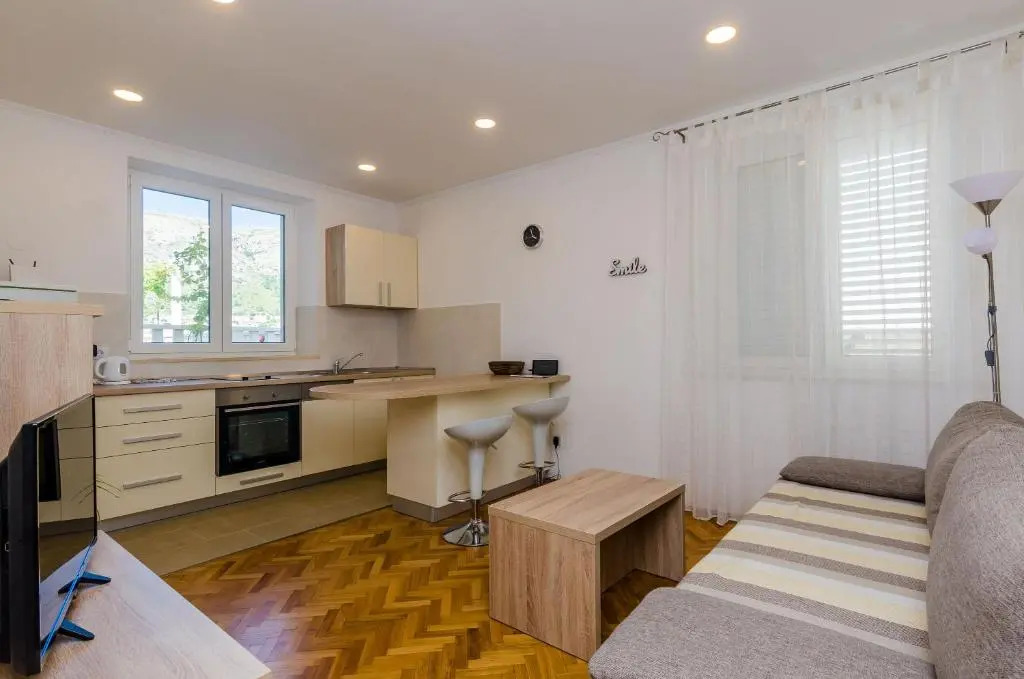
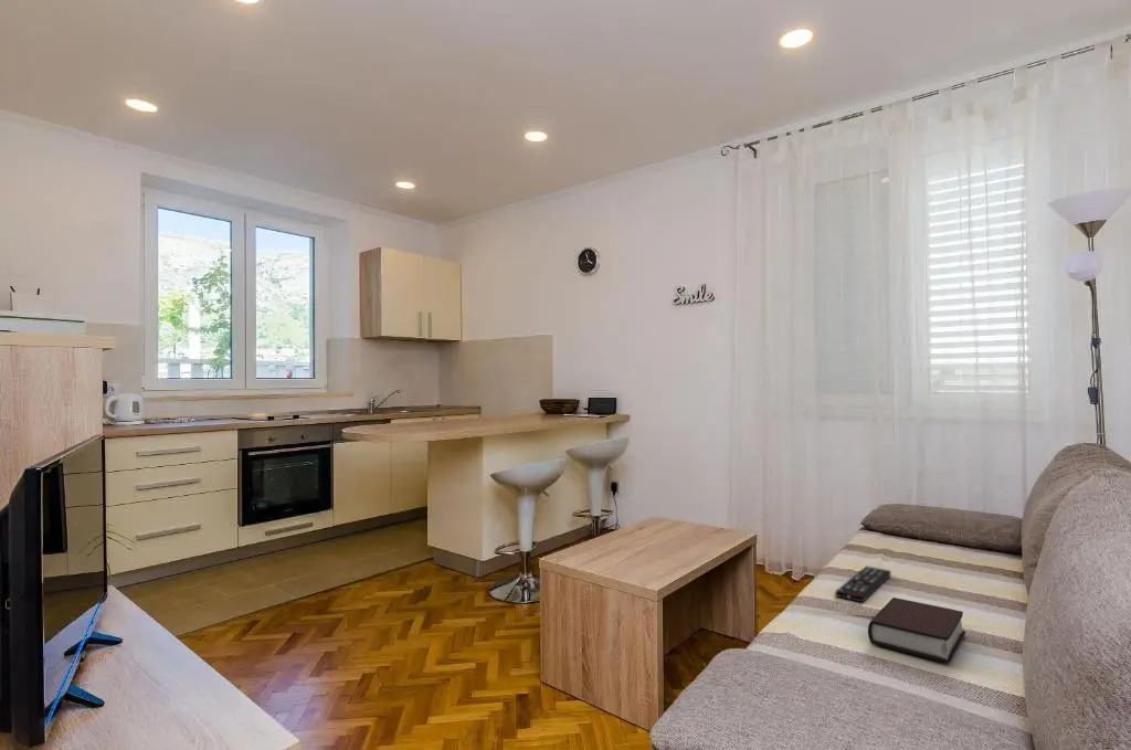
+ bible [867,596,966,664]
+ remote control [834,566,892,604]
